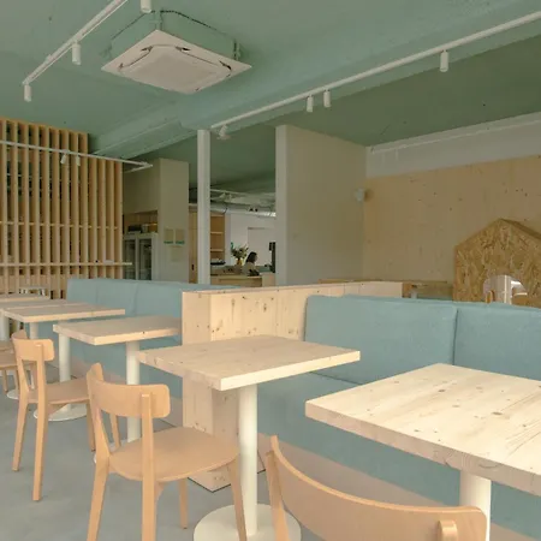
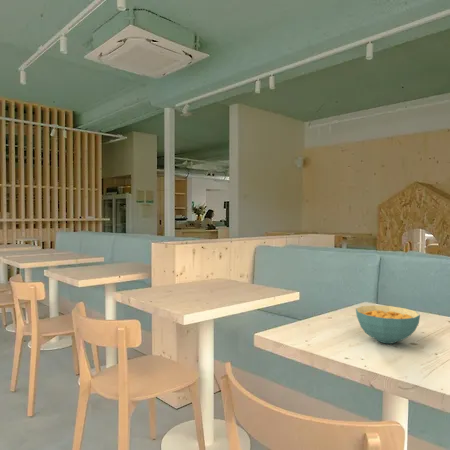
+ cereal bowl [355,304,421,345]
